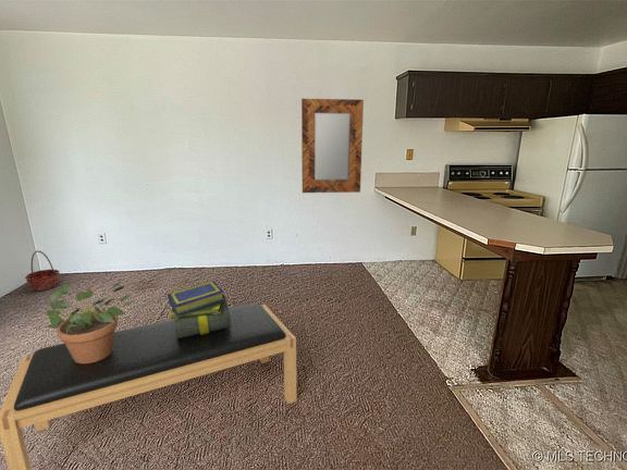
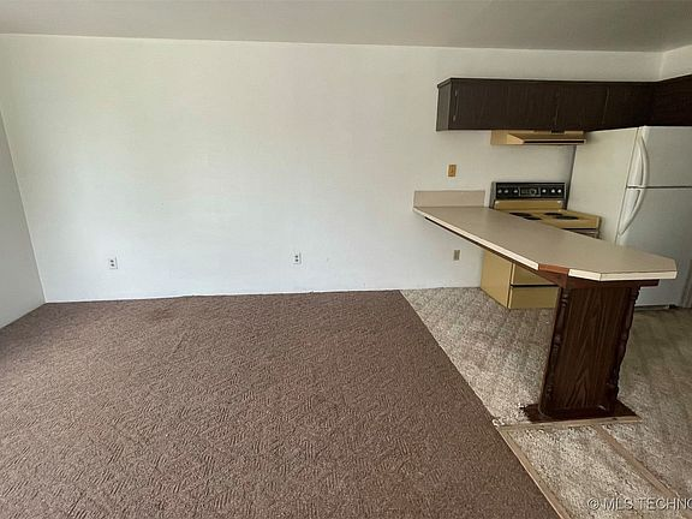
- bench [0,302,298,470]
- potted plant [44,281,137,363]
- home mirror [300,98,365,194]
- basket [24,250,61,292]
- stack of books [167,280,231,338]
